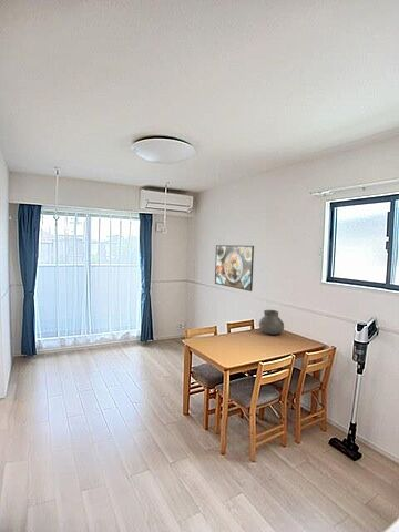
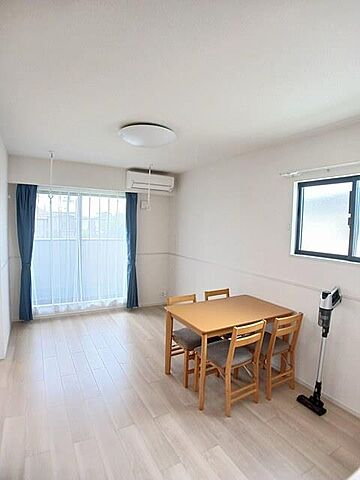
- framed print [214,244,255,293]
- vase [258,309,285,336]
